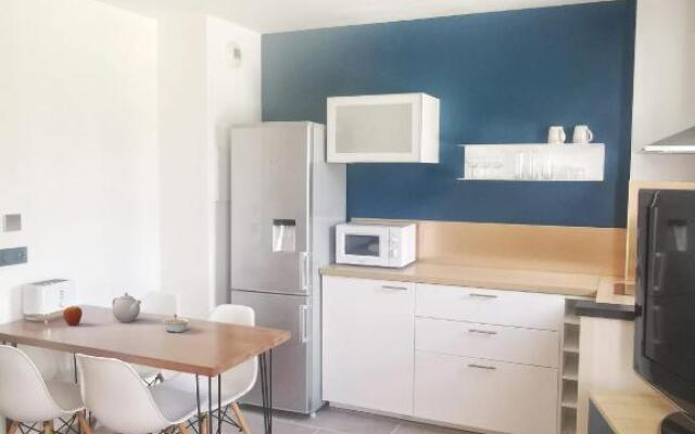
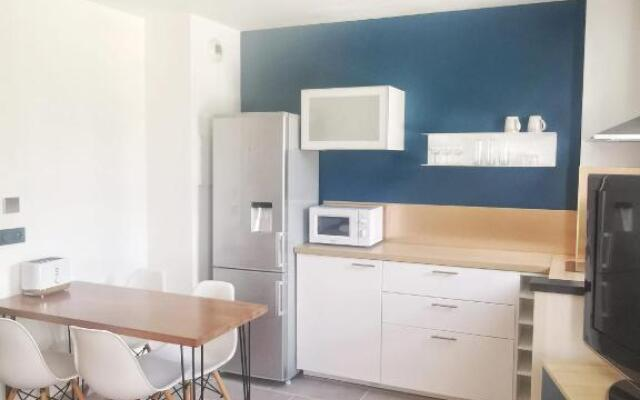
- fruit [62,304,84,327]
- legume [162,314,191,333]
- teapot [111,291,142,323]
